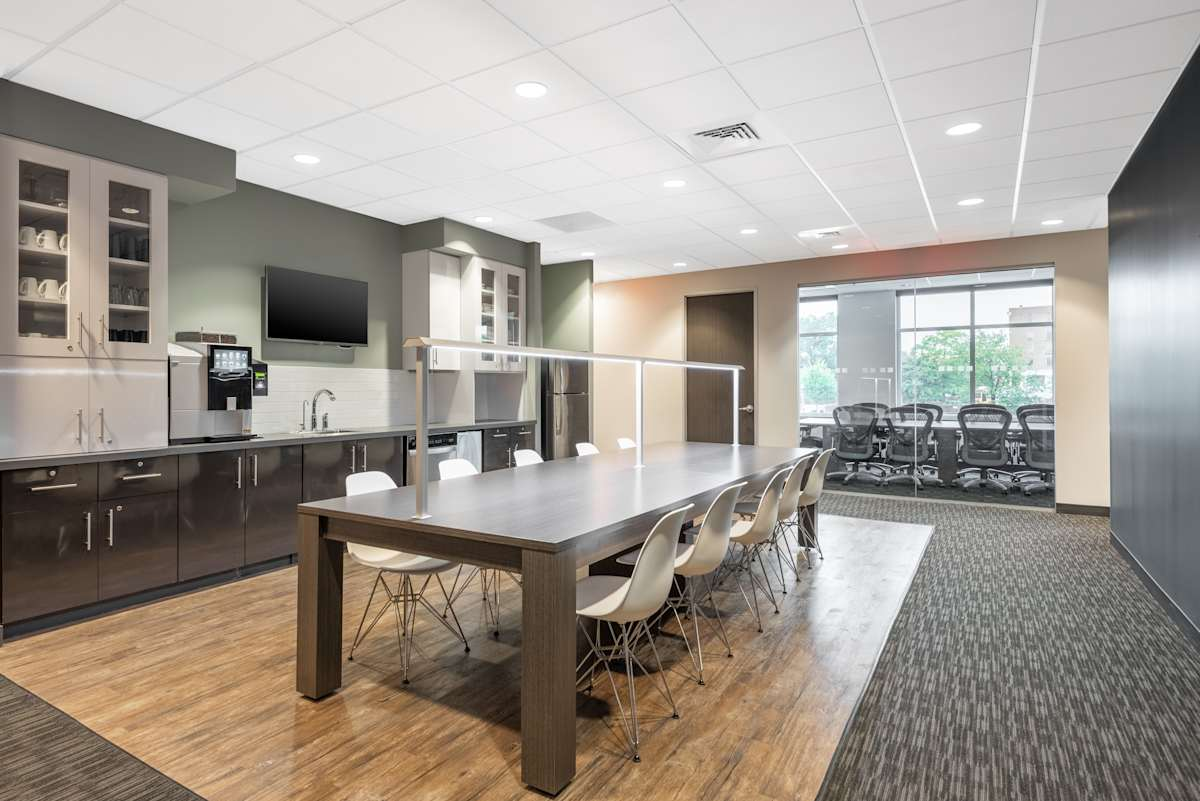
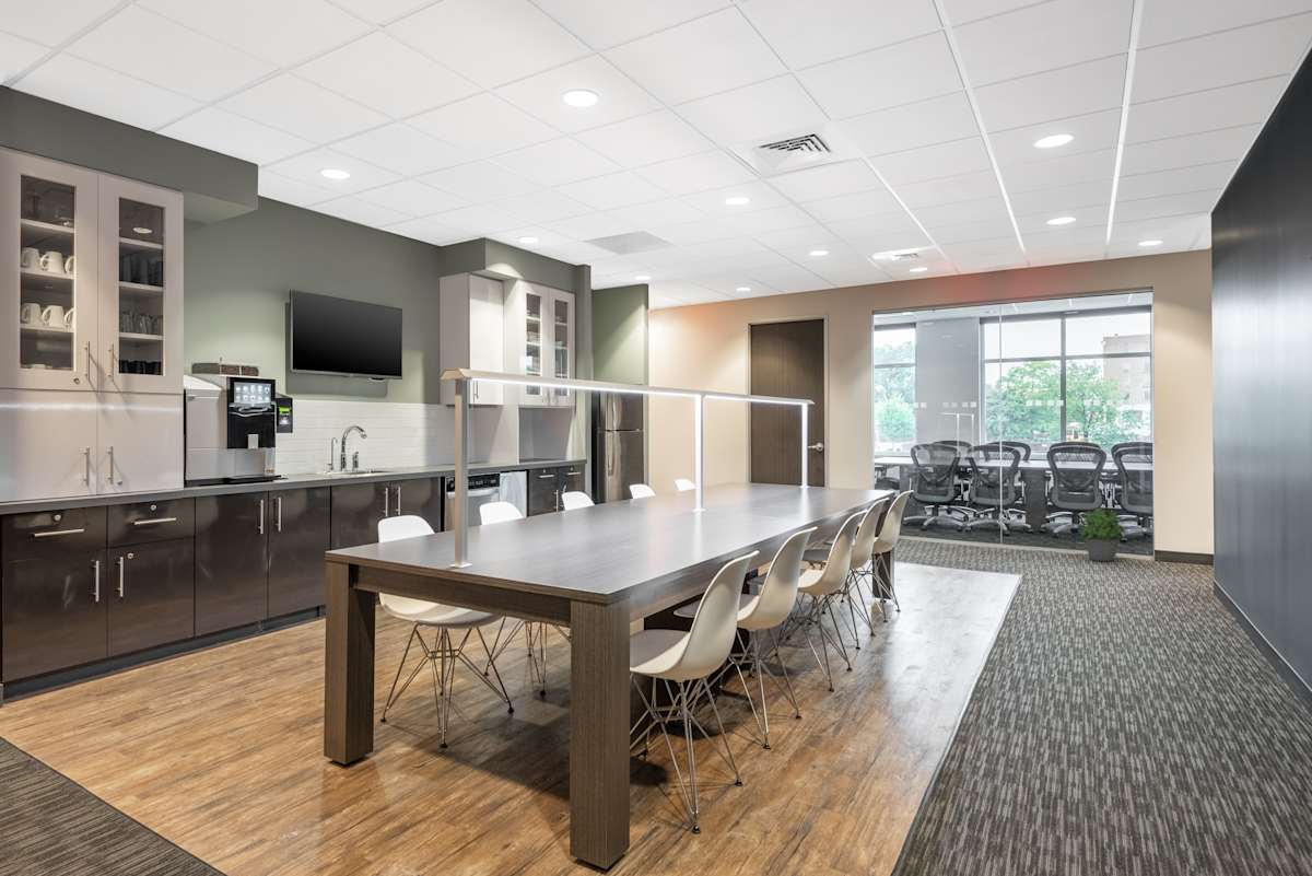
+ potted plant [1077,506,1129,562]
